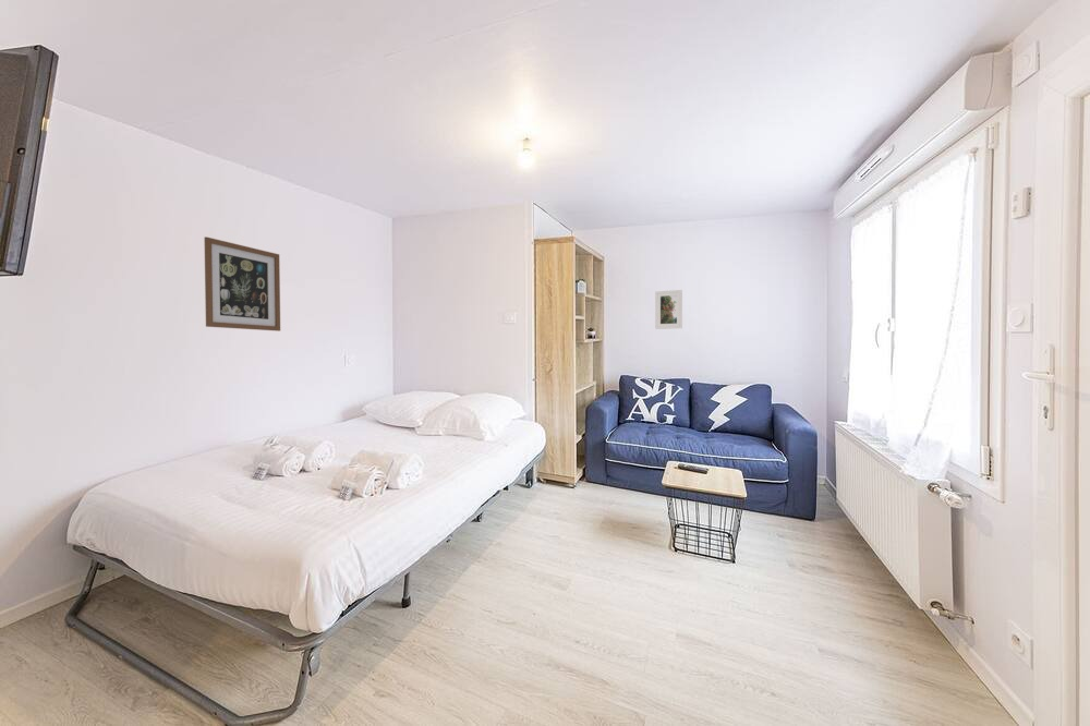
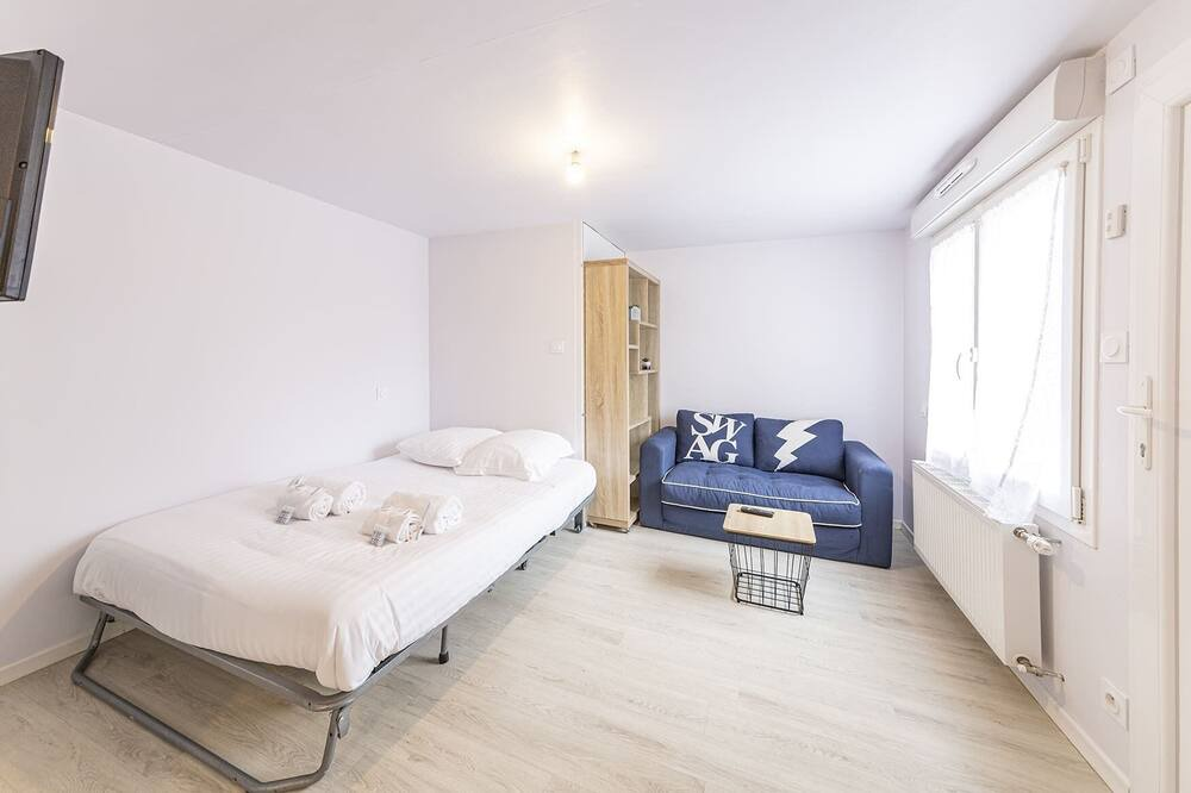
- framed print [654,289,683,330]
- wall art [203,235,281,332]
